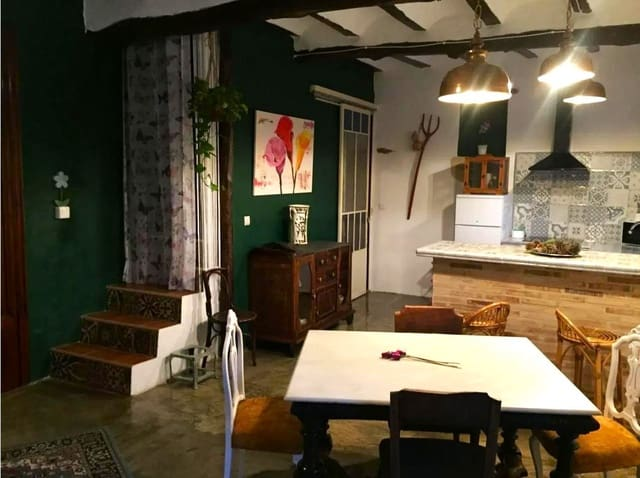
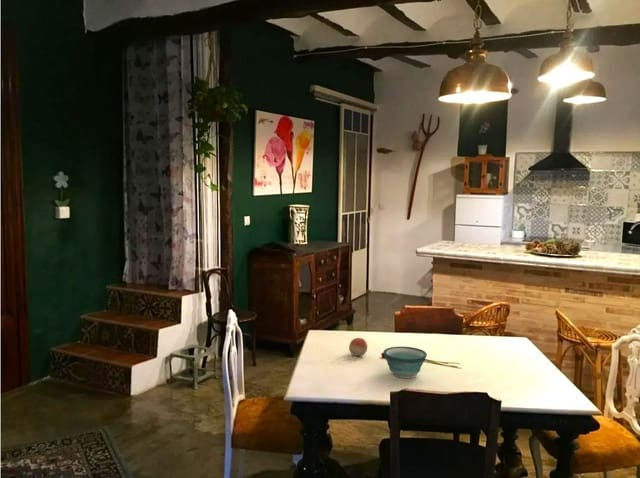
+ fruit [348,337,368,357]
+ bowl [382,346,428,379]
